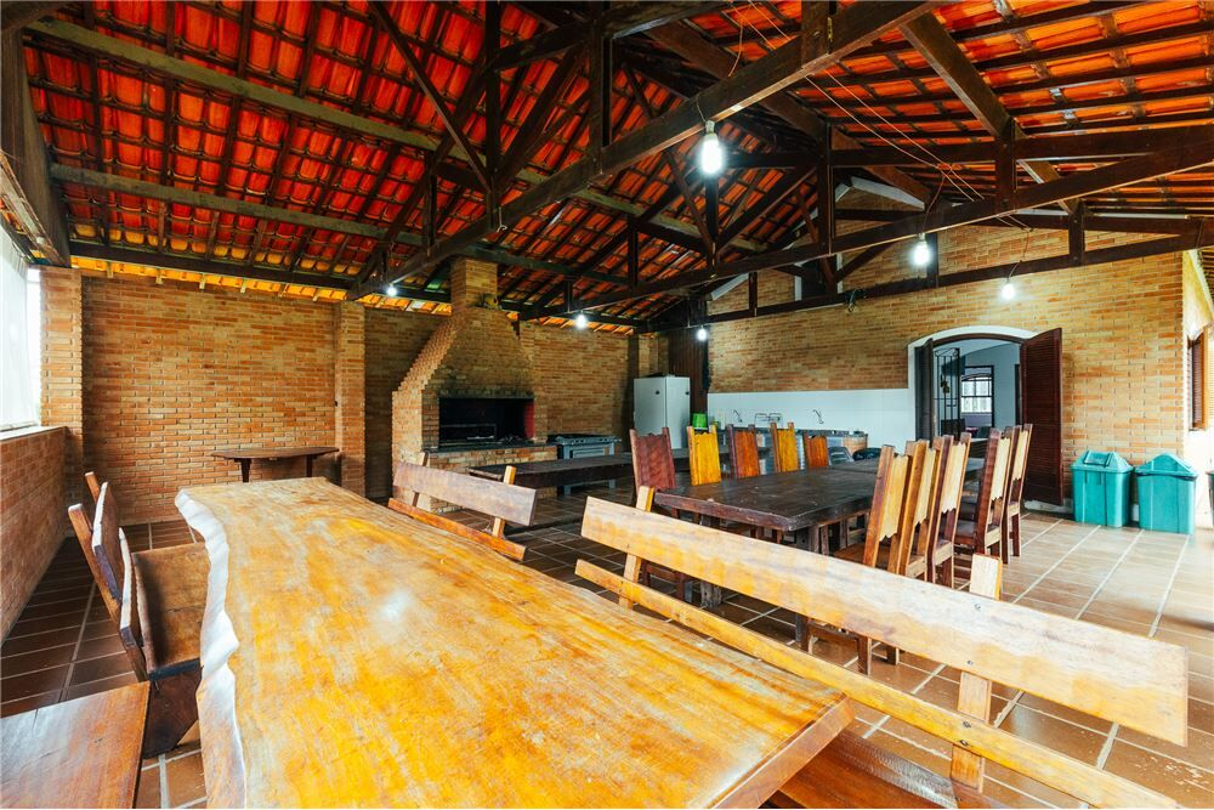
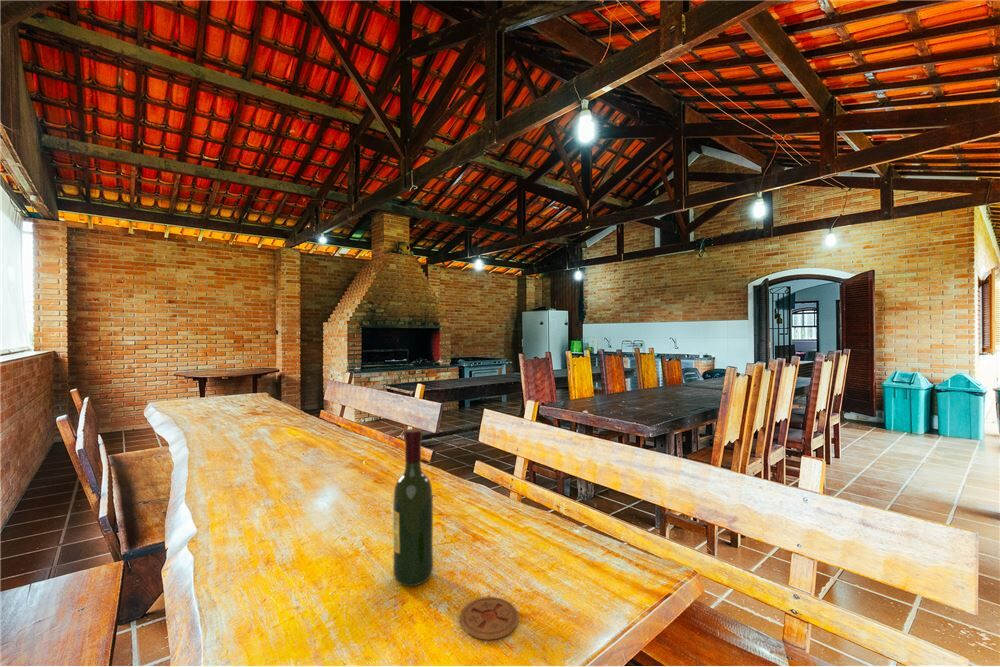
+ wine bottle [392,428,434,587]
+ coaster [460,596,519,641]
